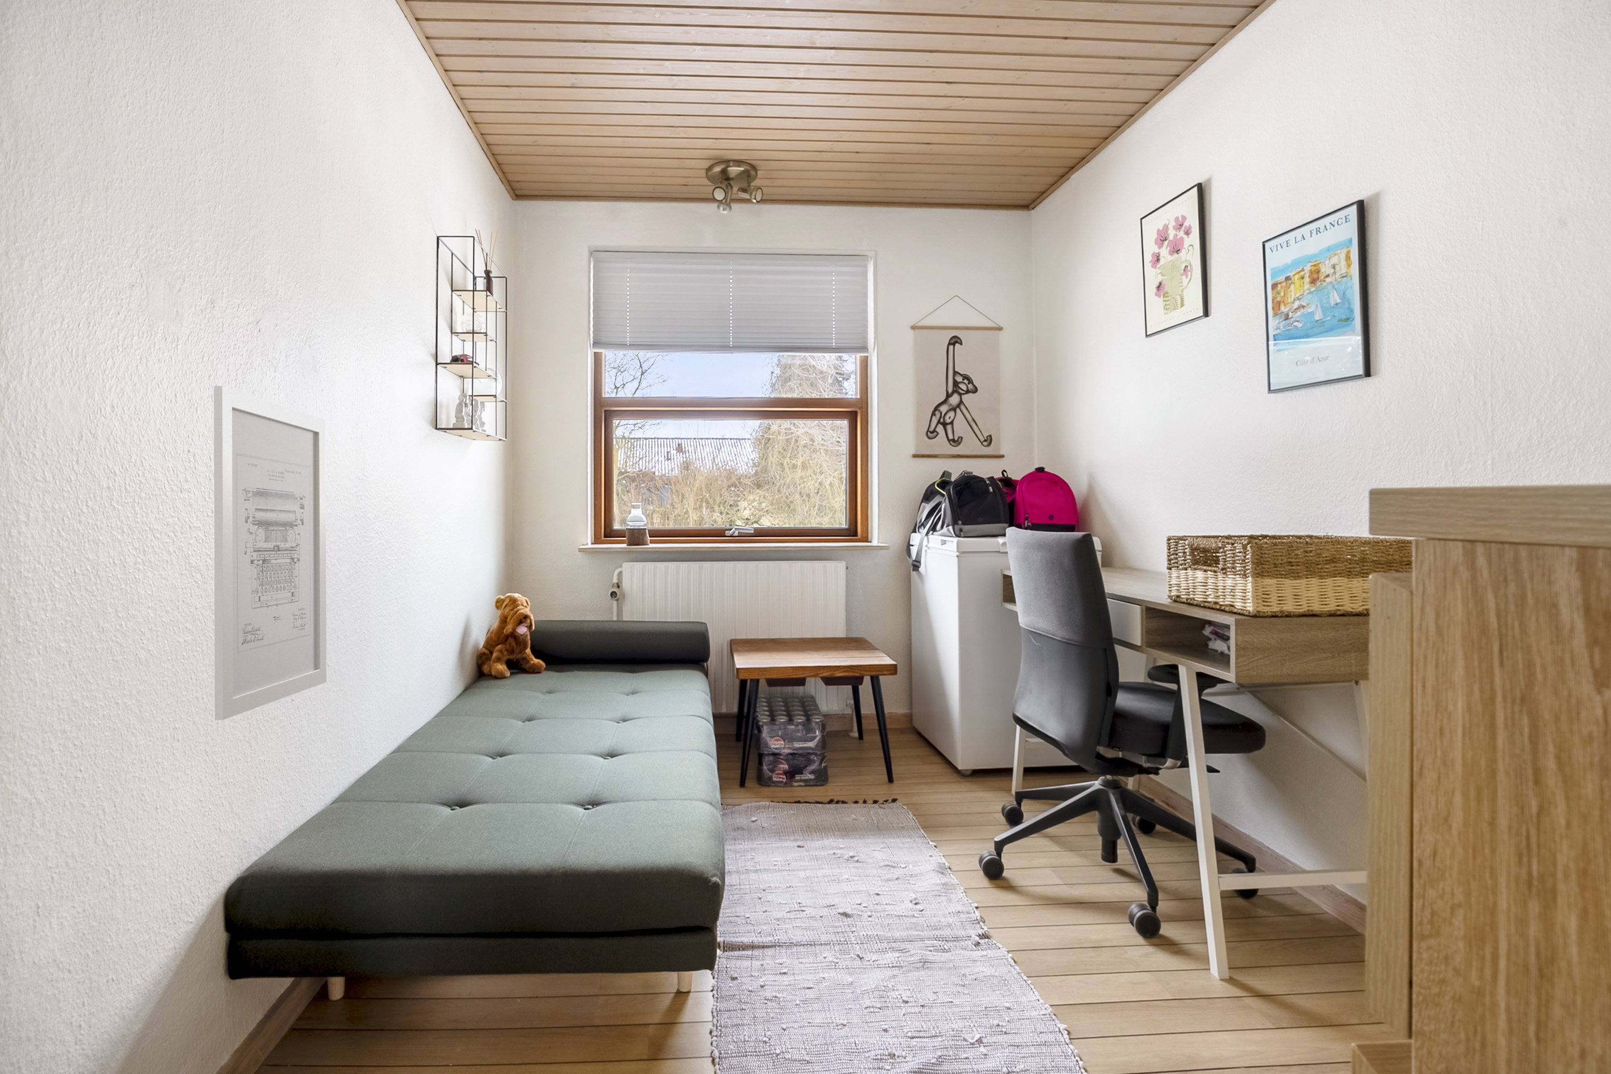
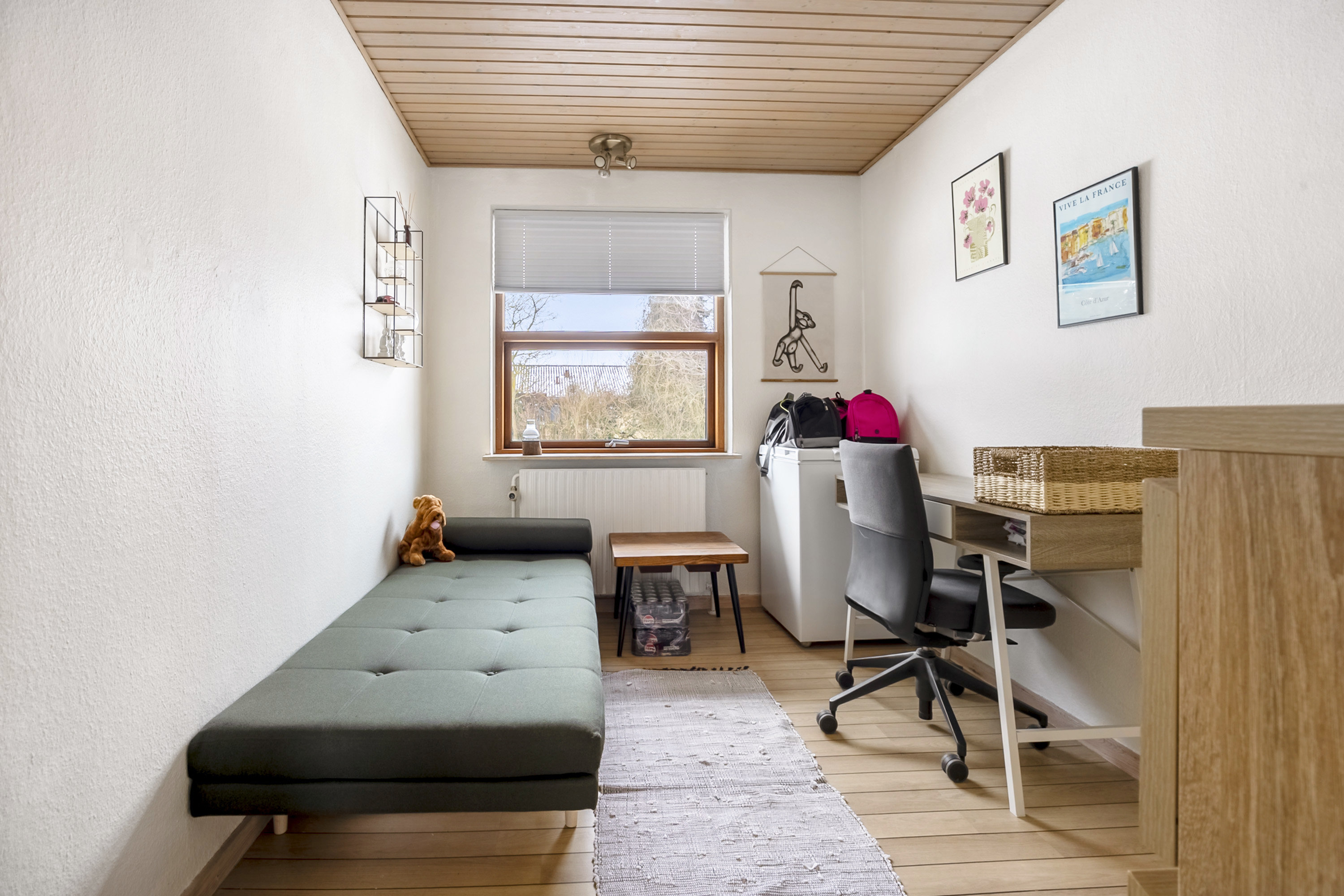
- wall art [213,386,327,720]
